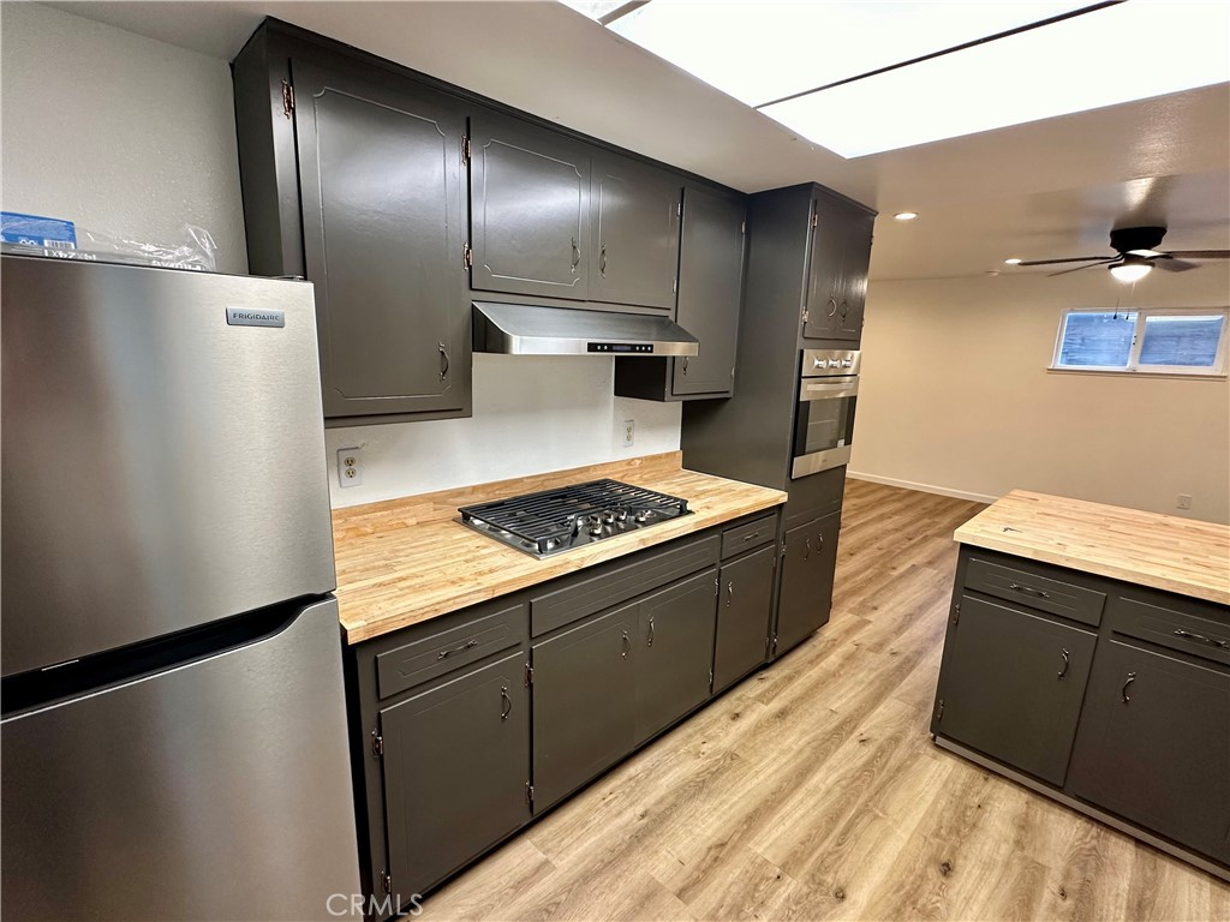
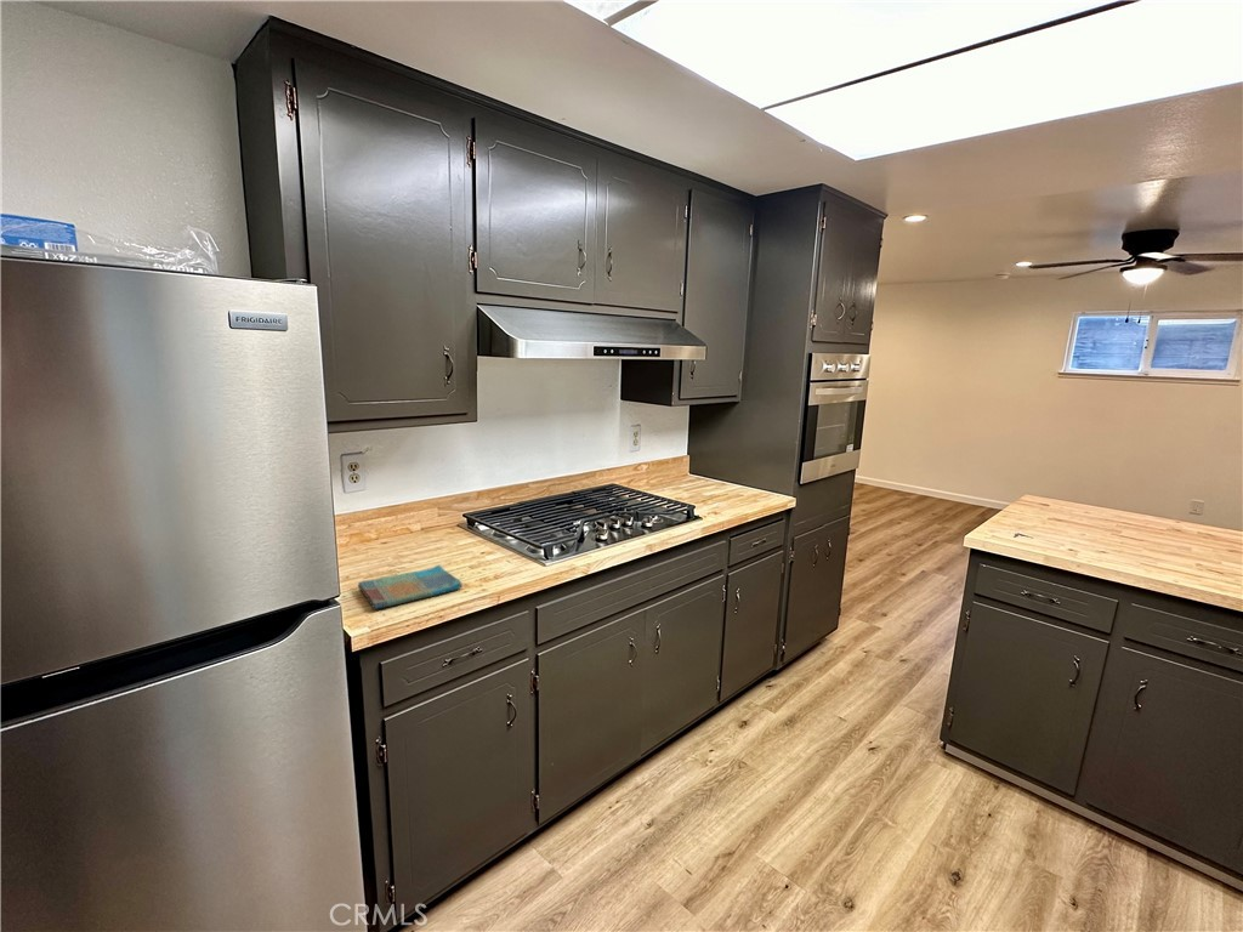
+ dish towel [357,564,464,610]
